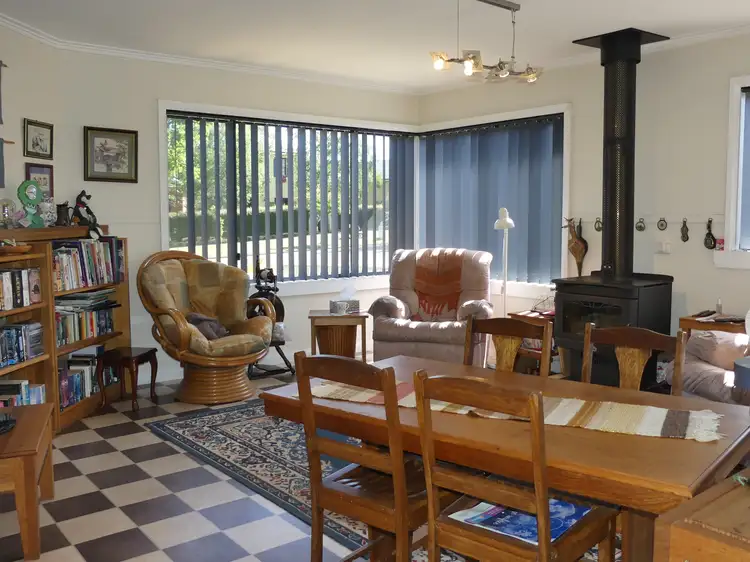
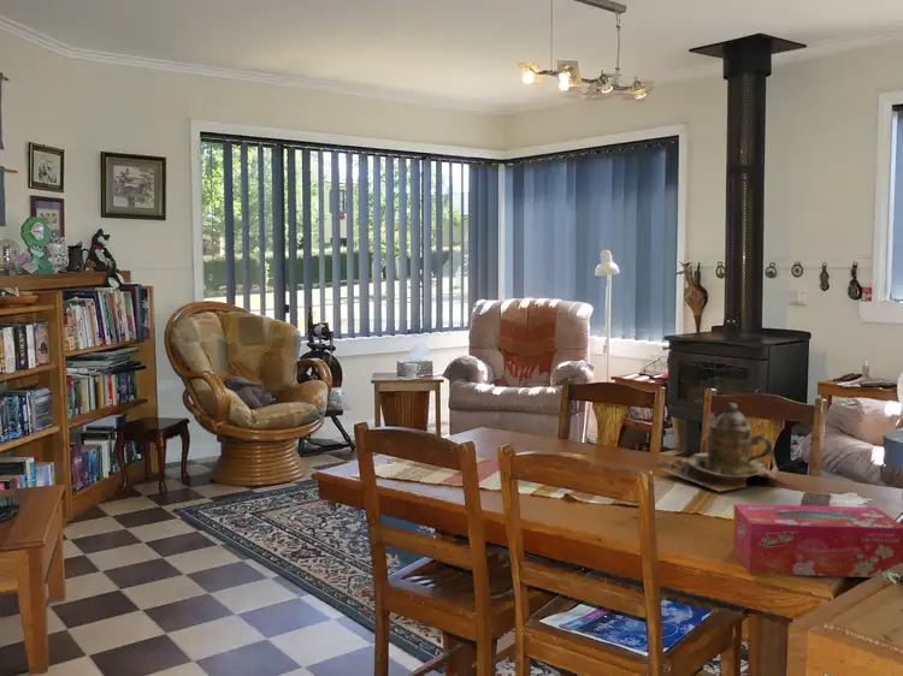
+ tissue box [732,503,903,579]
+ teapot [654,402,781,493]
